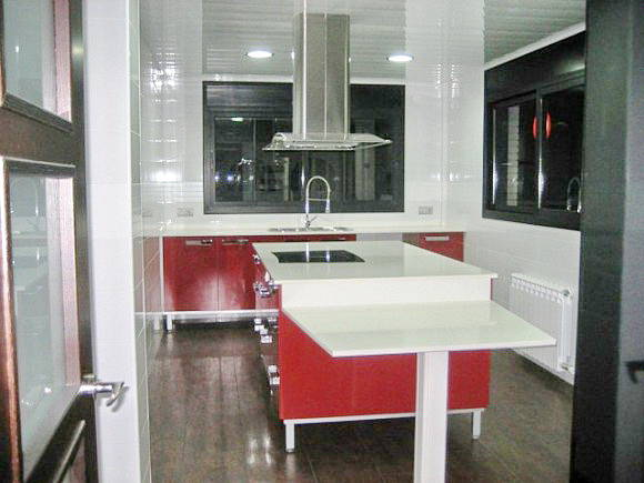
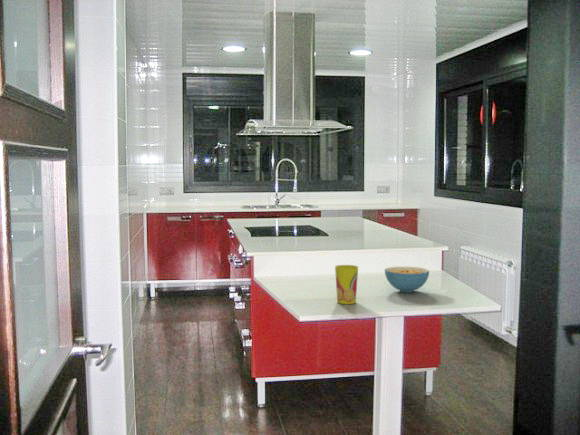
+ cup [334,264,359,305]
+ cereal bowl [384,266,430,293]
